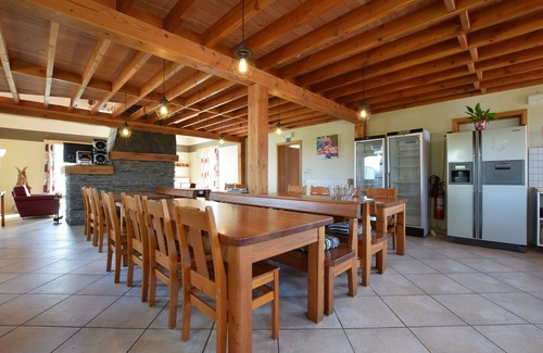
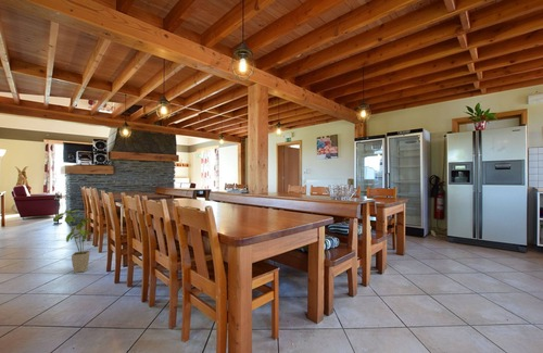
+ house plant [53,209,93,274]
